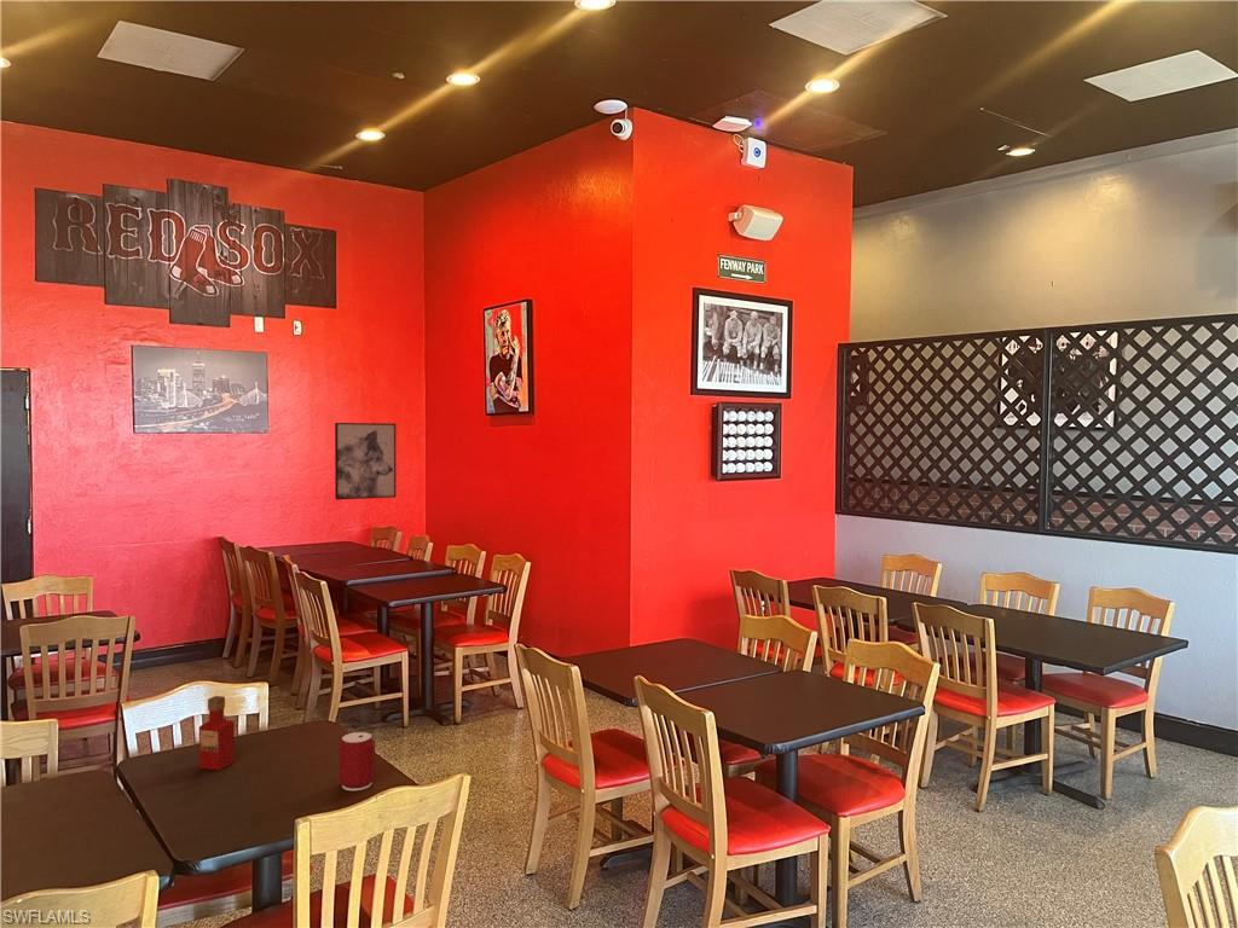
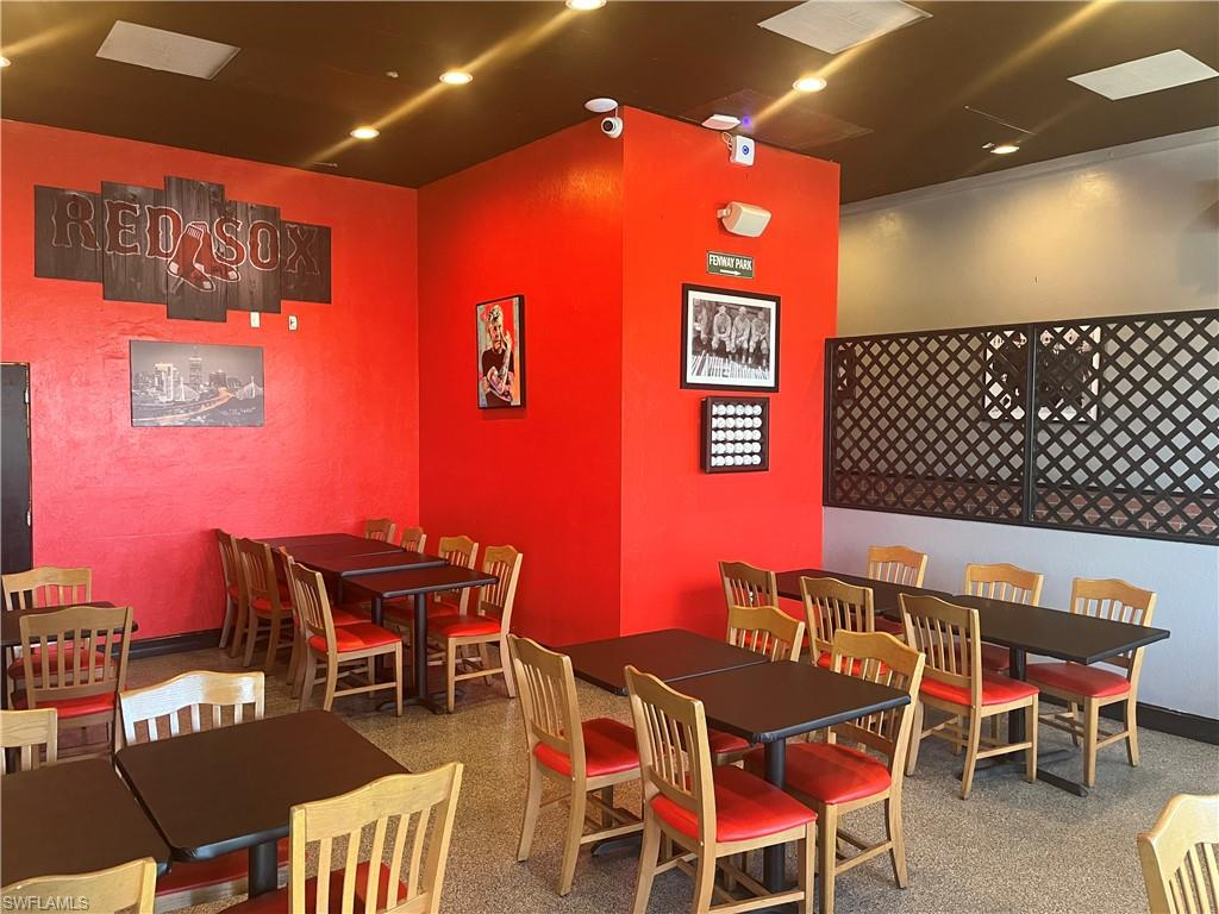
- tabasco sauce [198,695,236,771]
- wall art [334,422,397,501]
- can [337,731,376,791]
